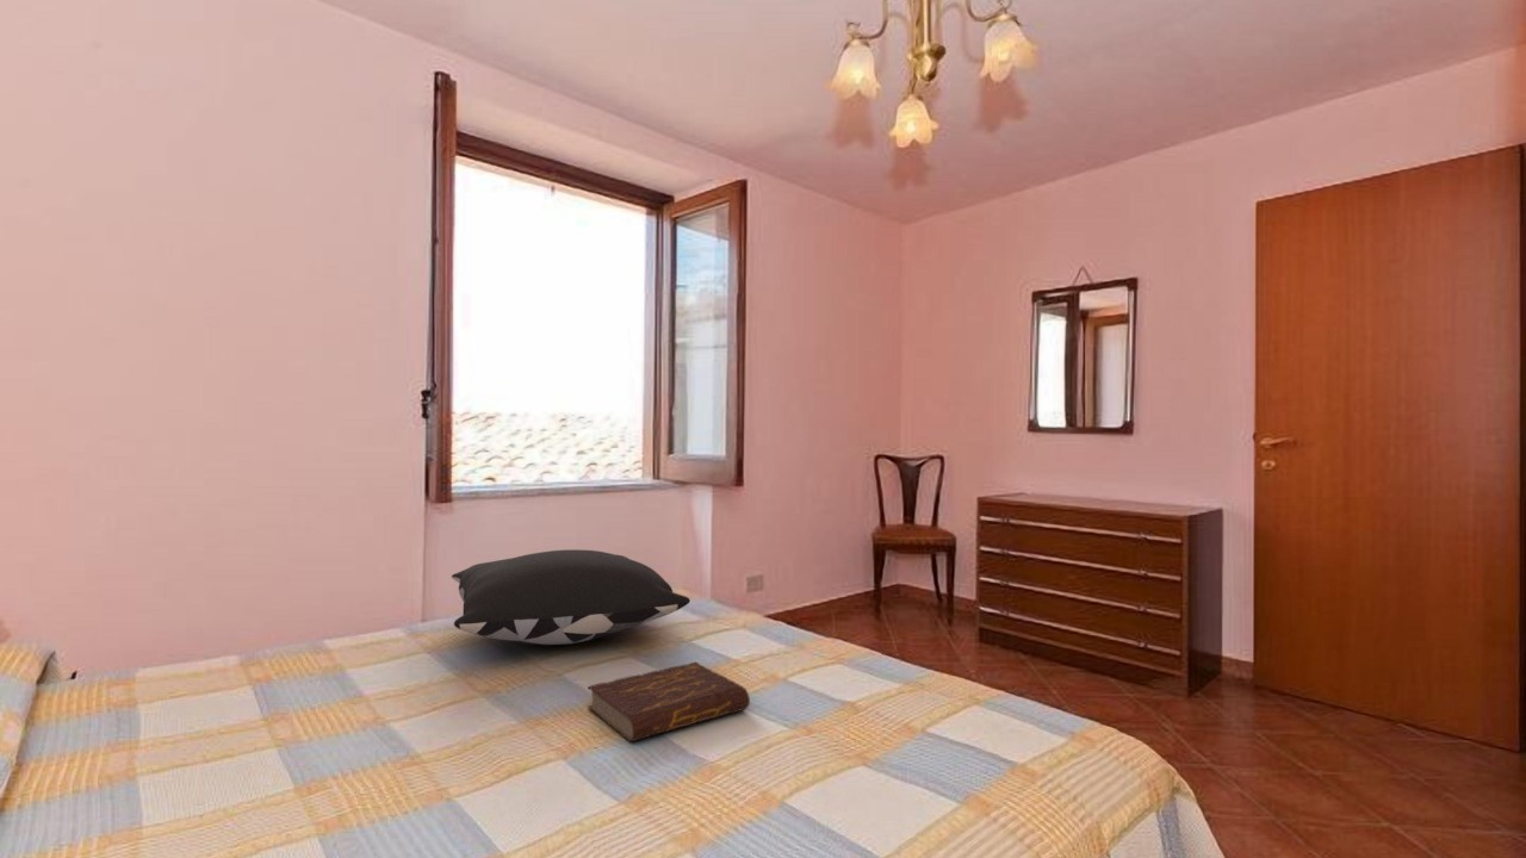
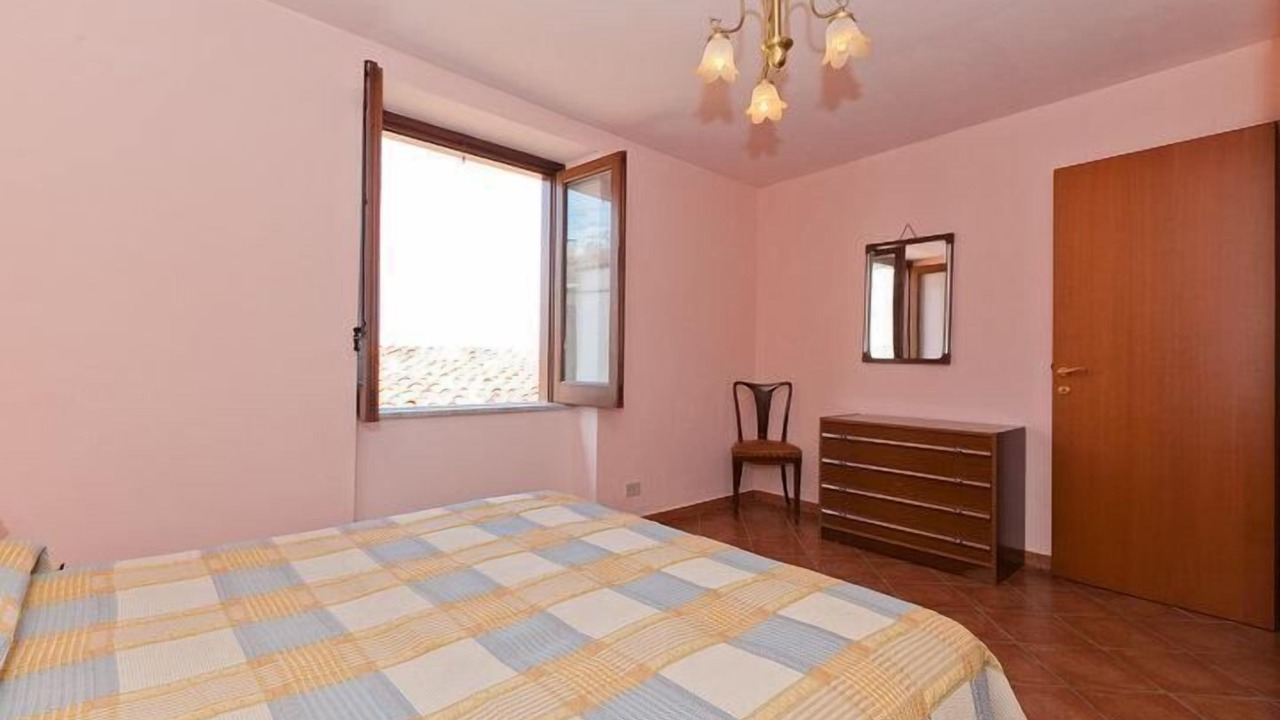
- pillow [451,548,691,646]
- book [587,660,751,742]
